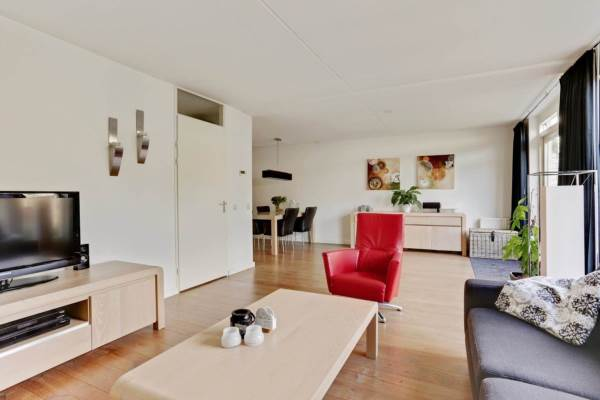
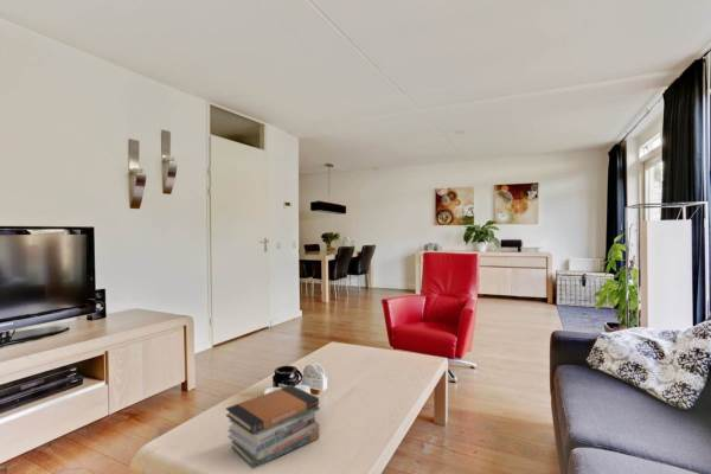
+ book stack [225,384,321,469]
